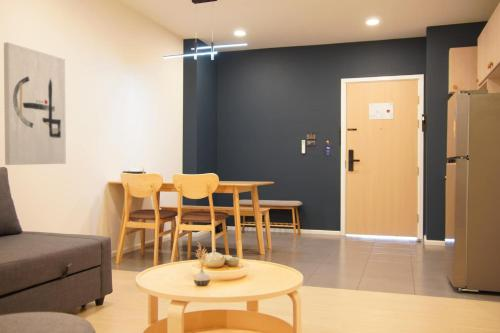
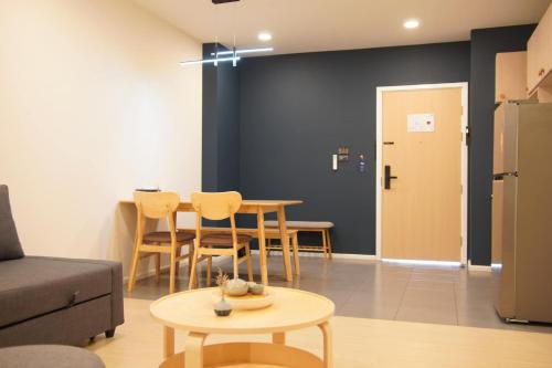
- wall art [3,41,67,166]
